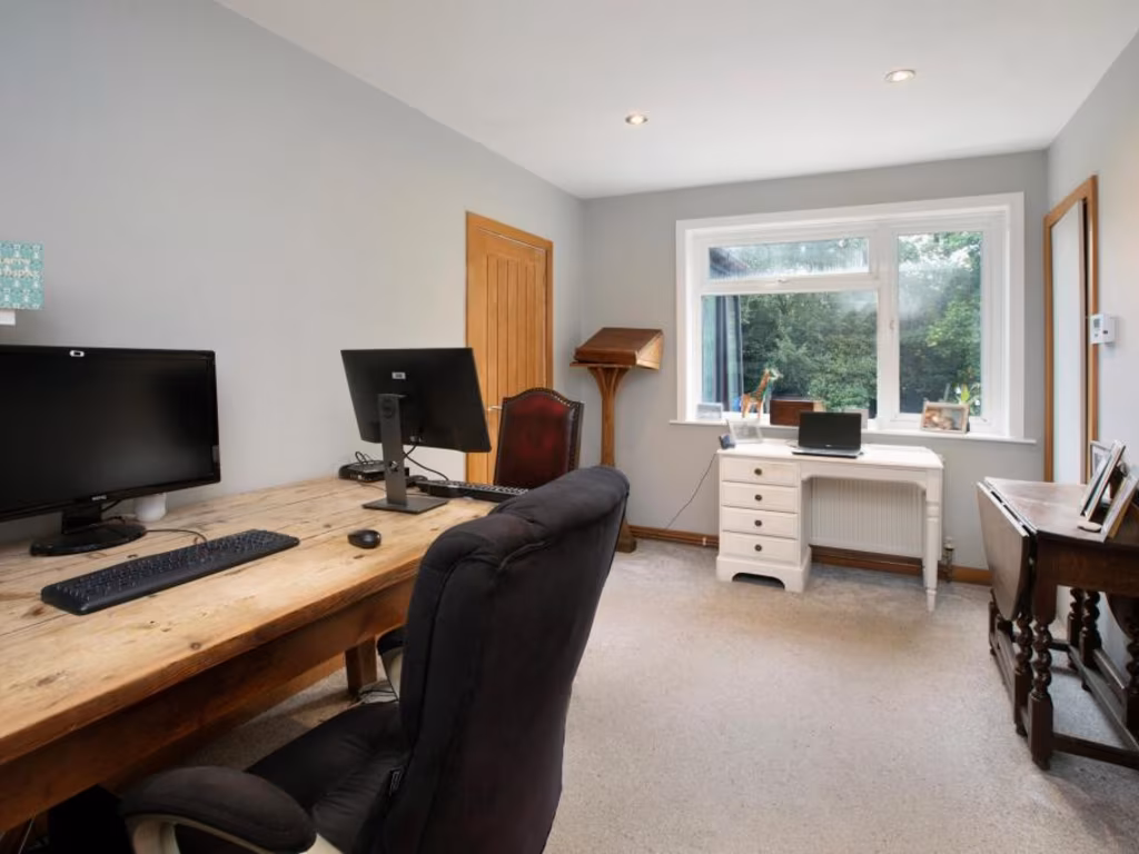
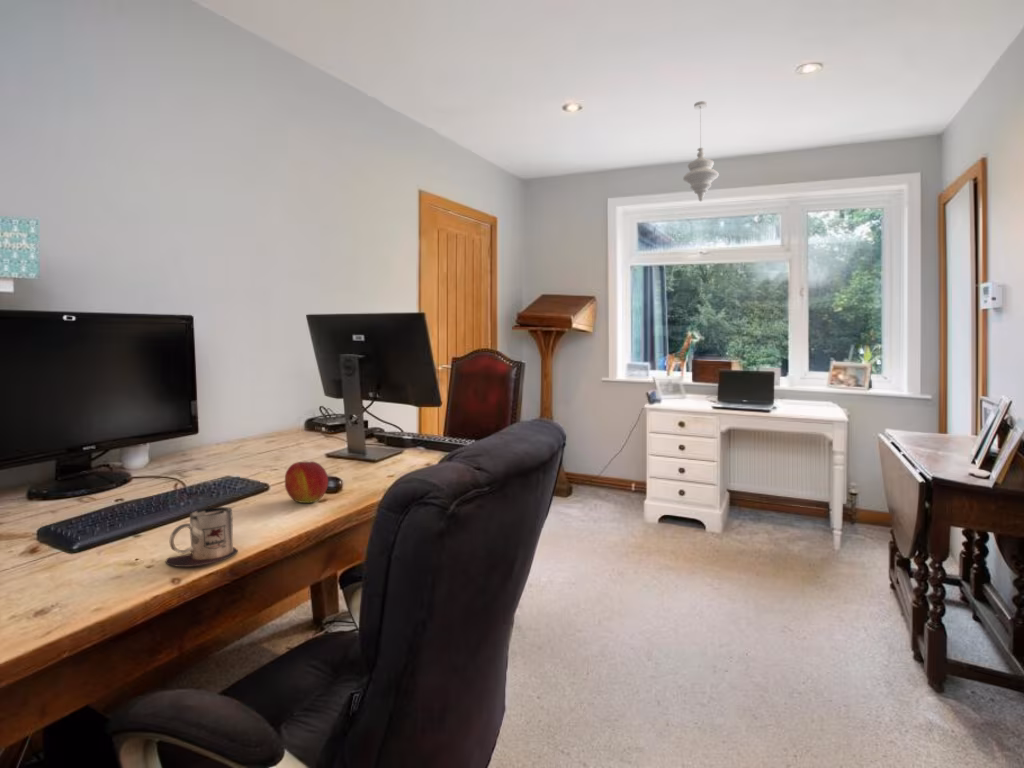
+ mug [165,506,238,568]
+ pendant light [682,100,720,202]
+ apple [284,460,329,504]
